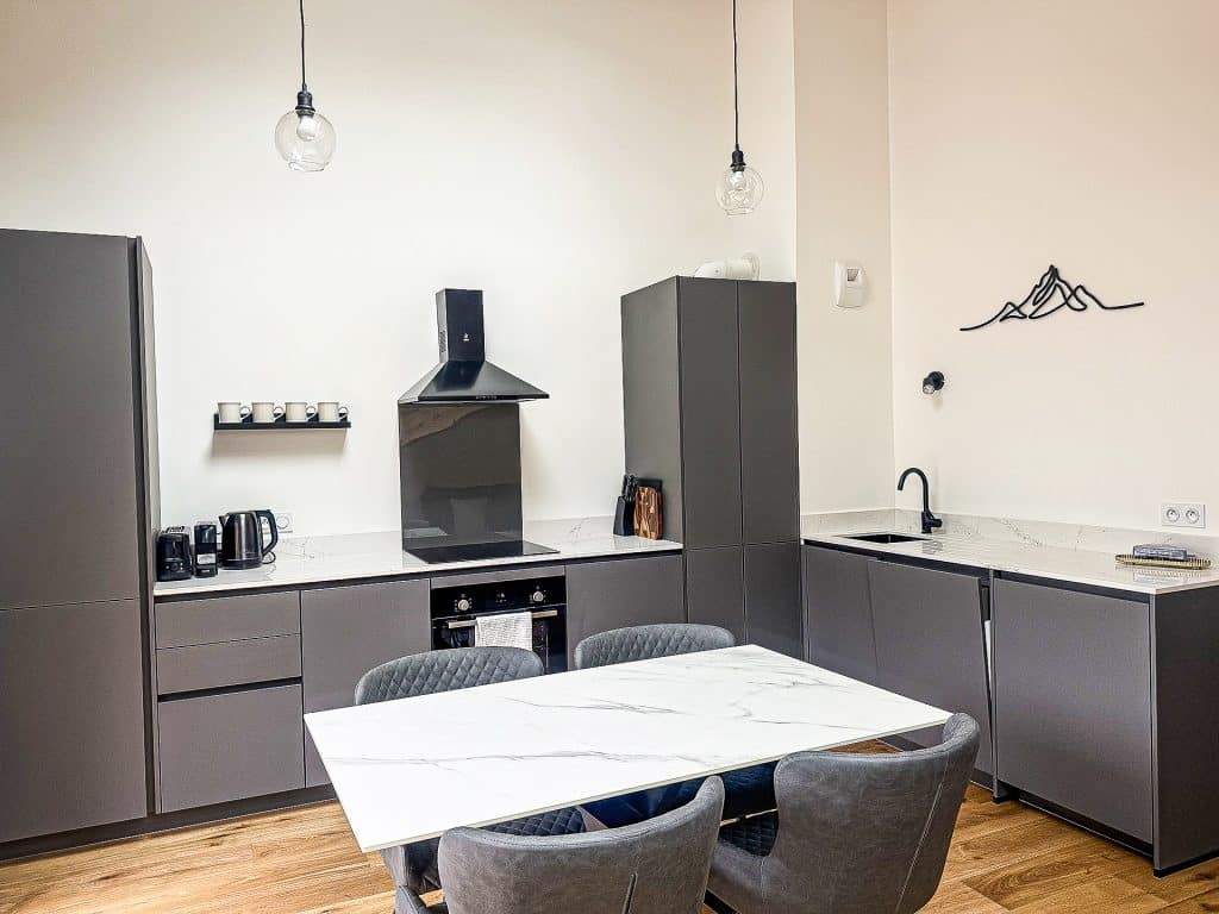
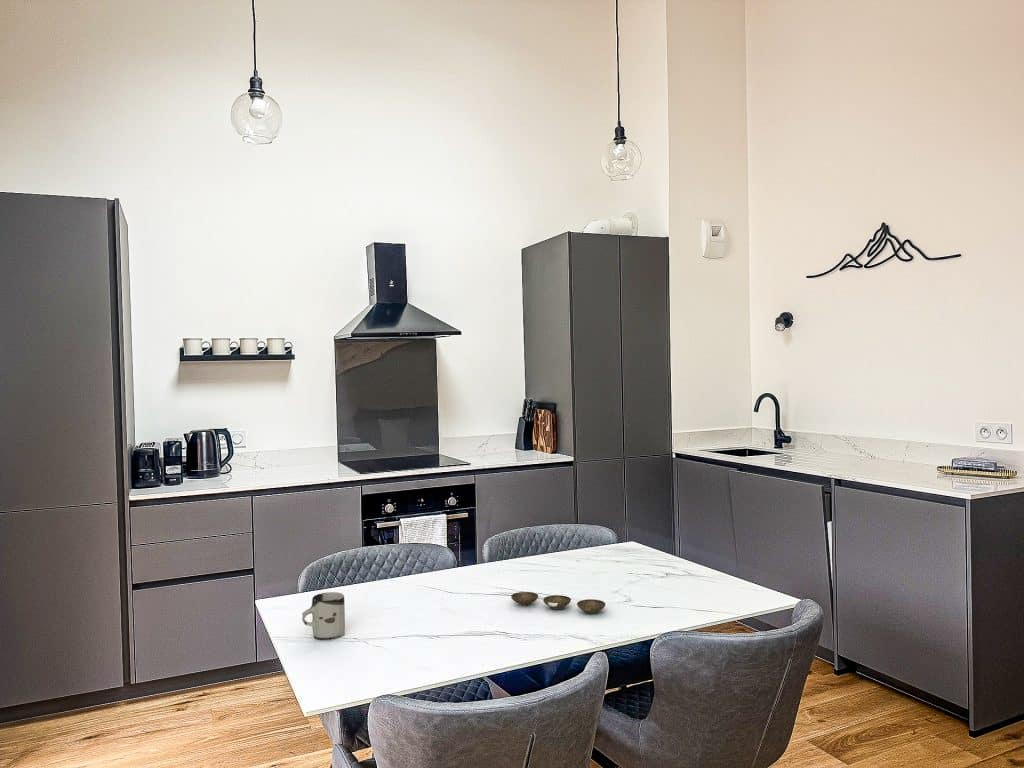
+ cup [301,591,346,641]
+ bowl [510,591,606,615]
